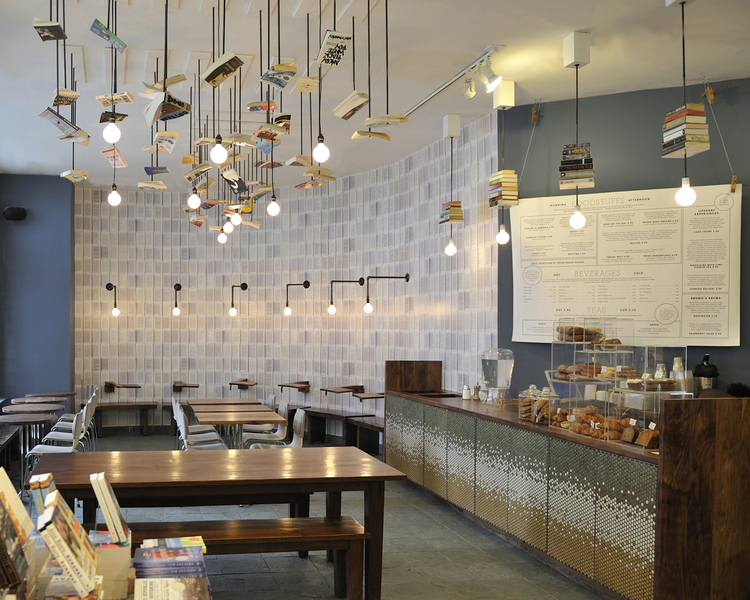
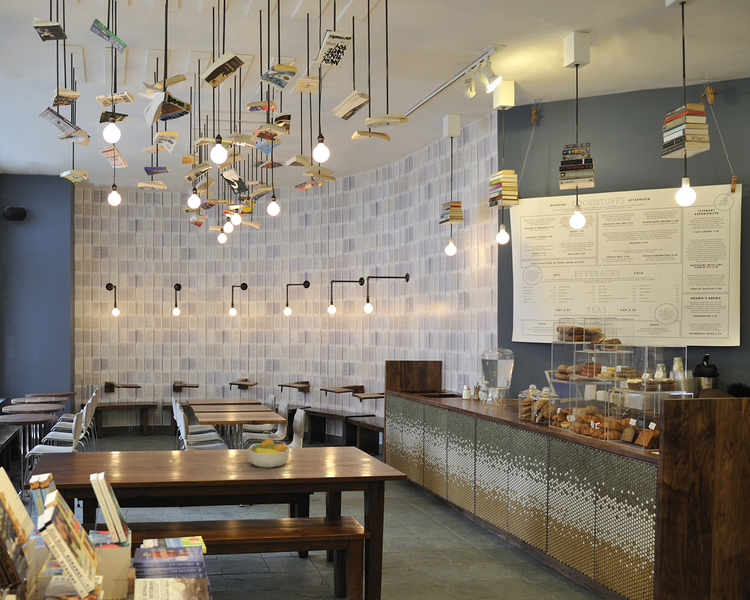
+ fruit bowl [246,438,291,469]
